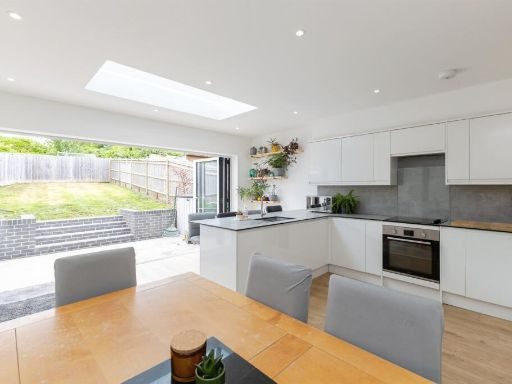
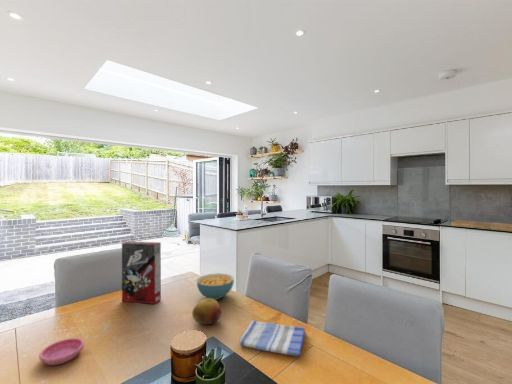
+ fruit [191,298,223,325]
+ dish towel [238,319,307,357]
+ cereal bowl [196,272,235,300]
+ cereal box [121,240,162,305]
+ saucer [38,337,85,366]
